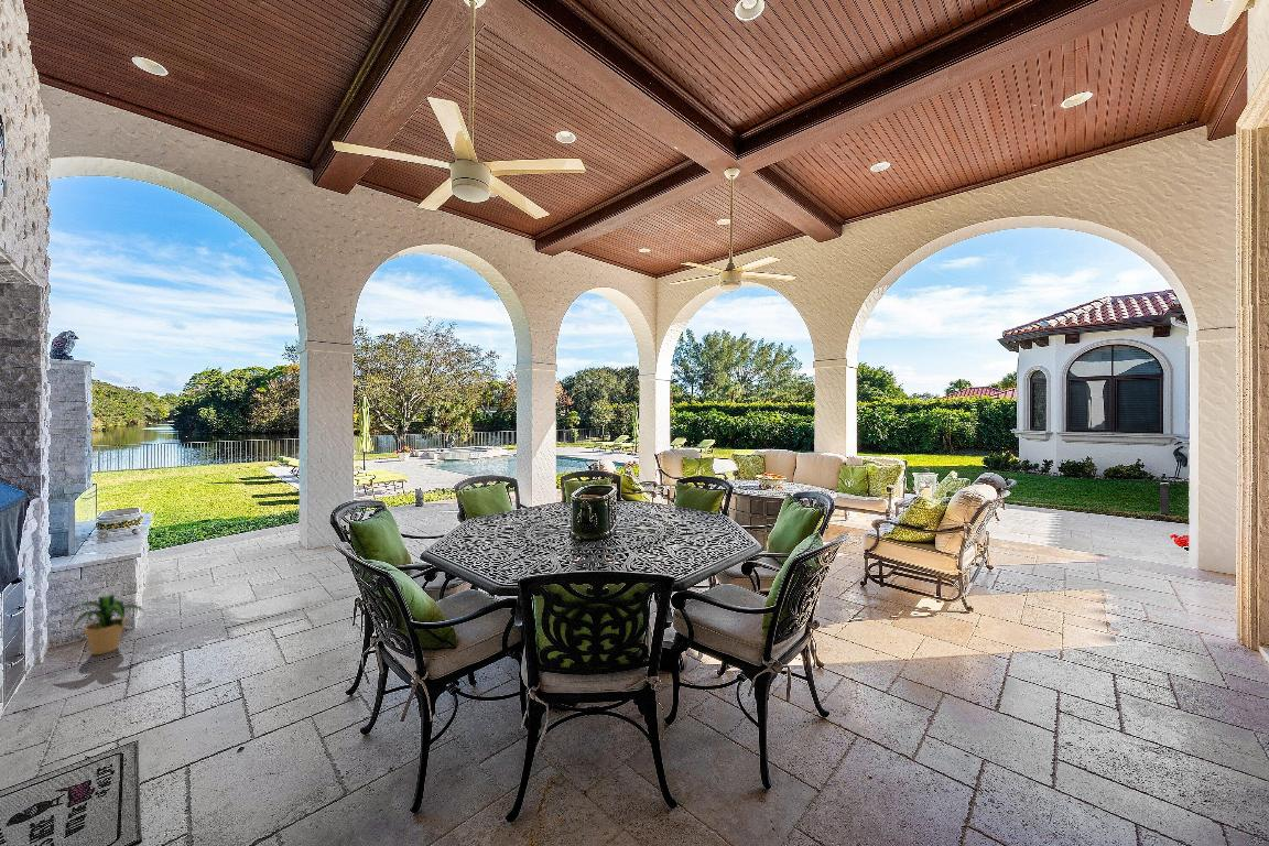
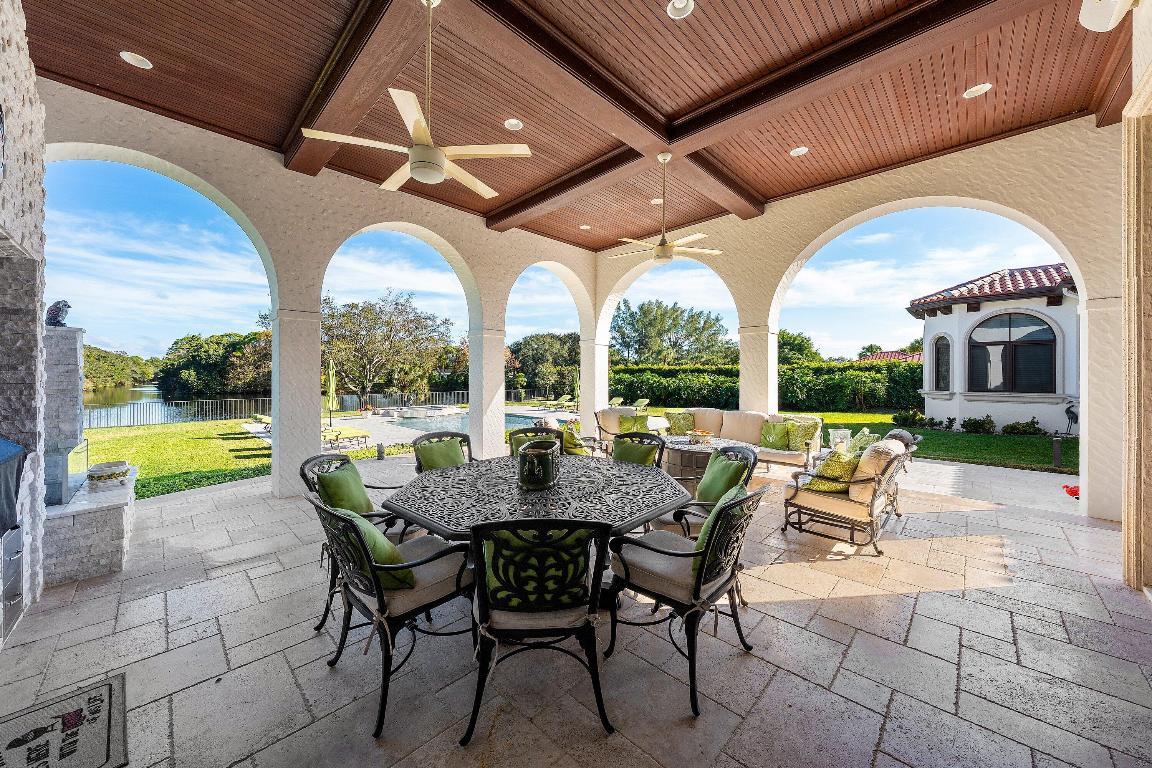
- potted plant [63,594,147,655]
